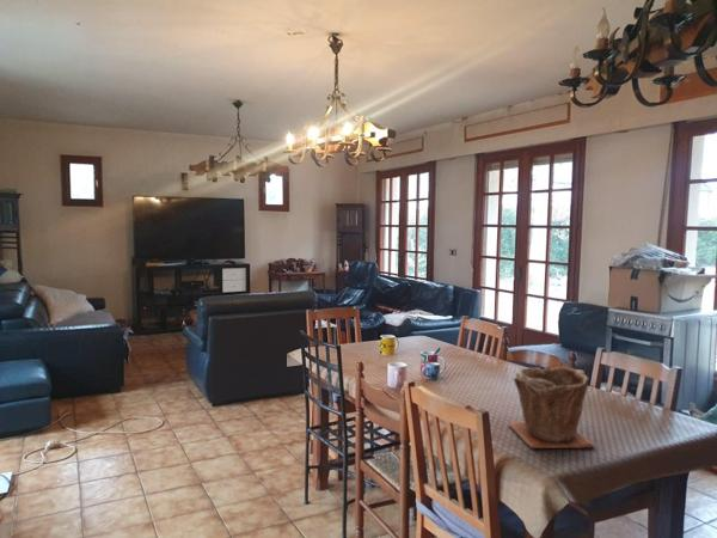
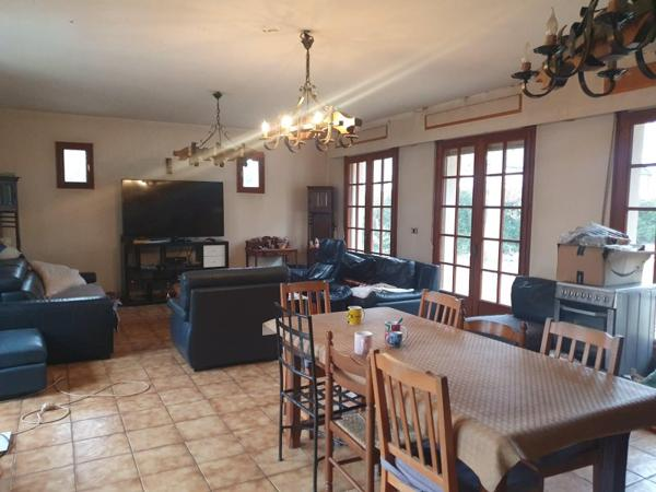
- plant pot [508,366,595,451]
